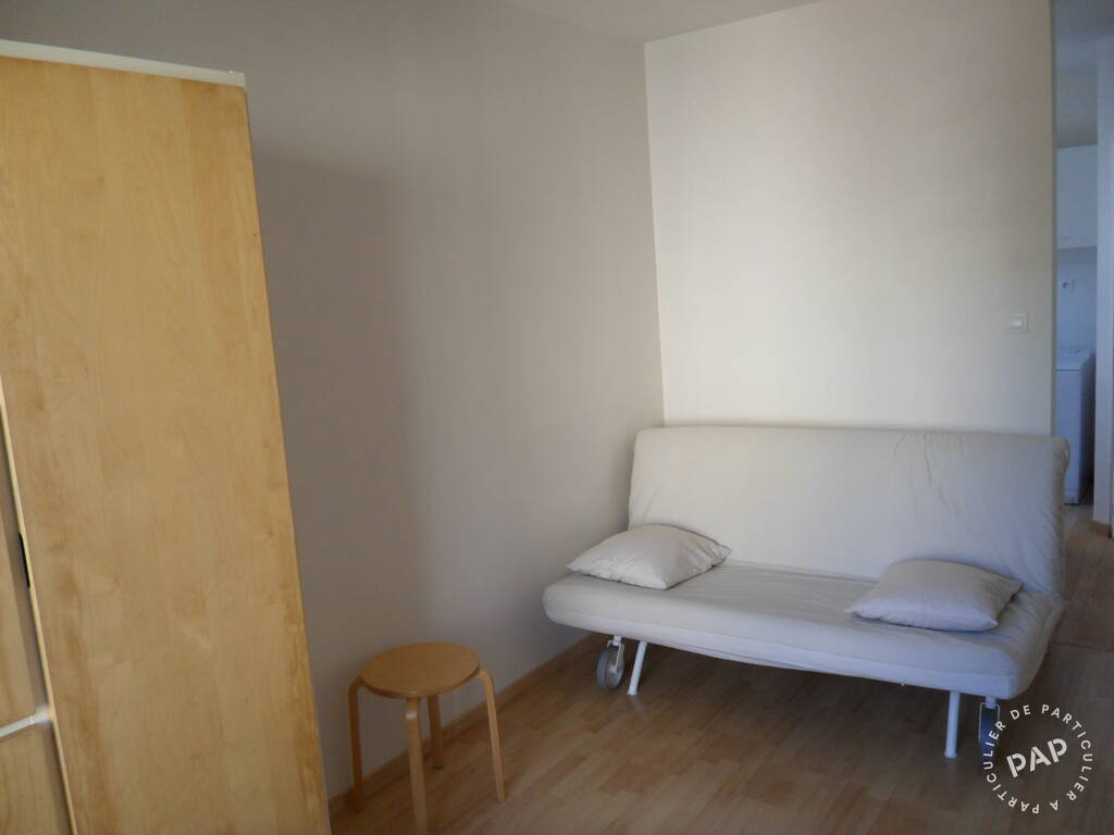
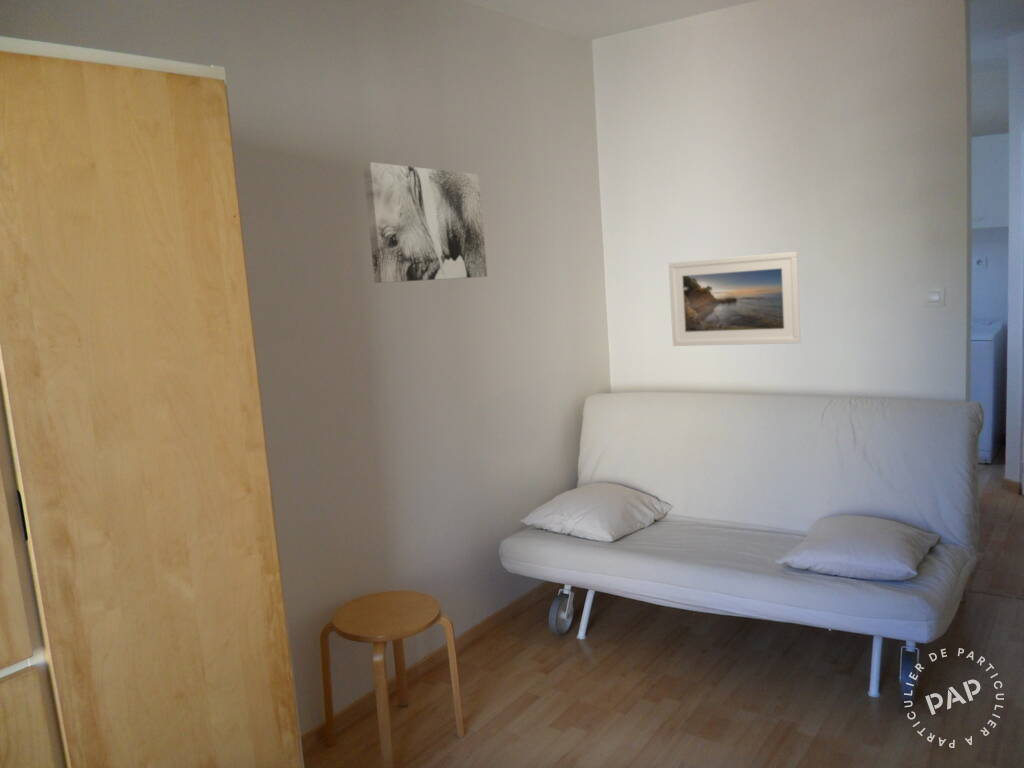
+ wall art [362,161,488,284]
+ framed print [668,251,802,347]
